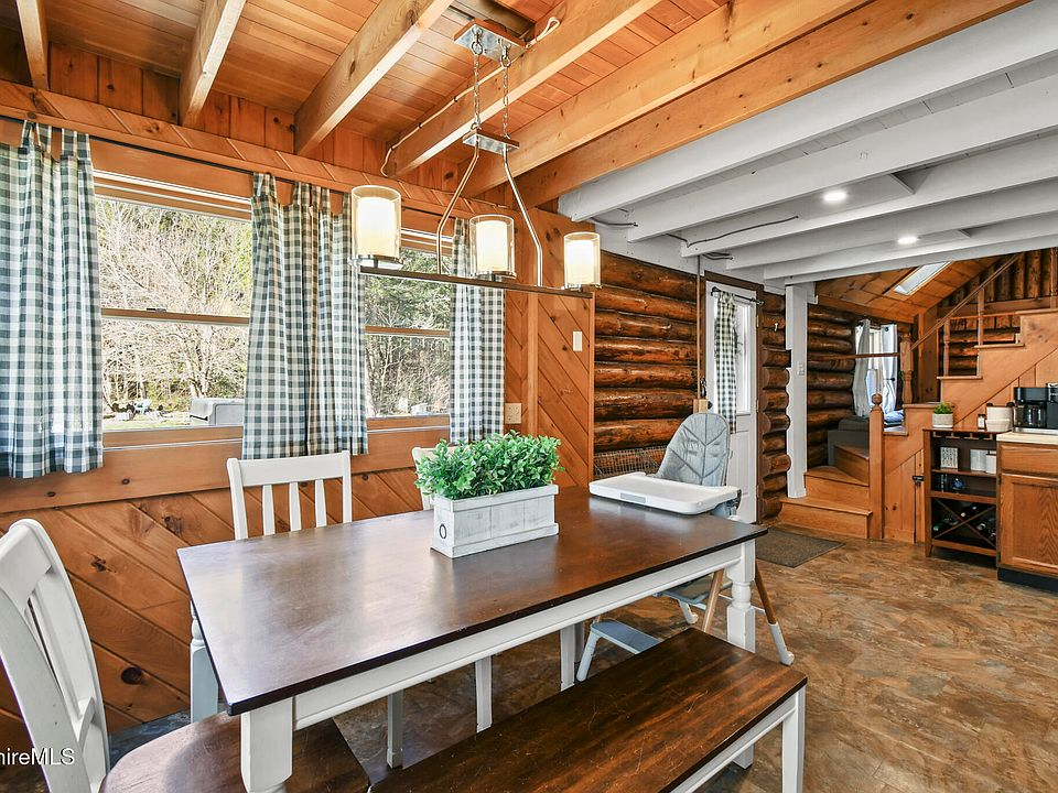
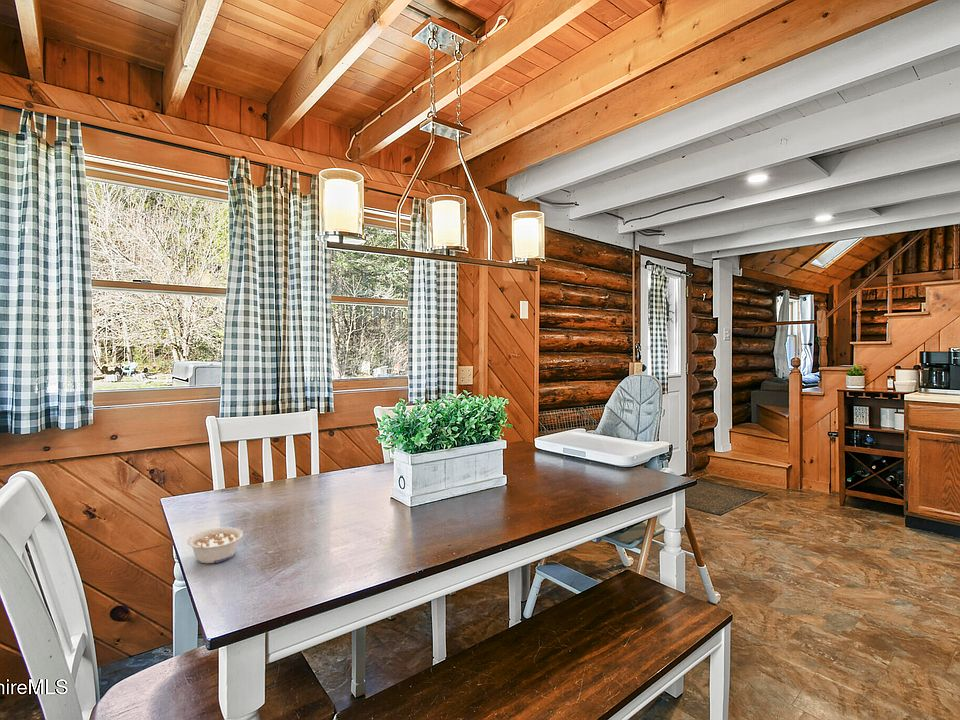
+ legume [187,526,244,564]
